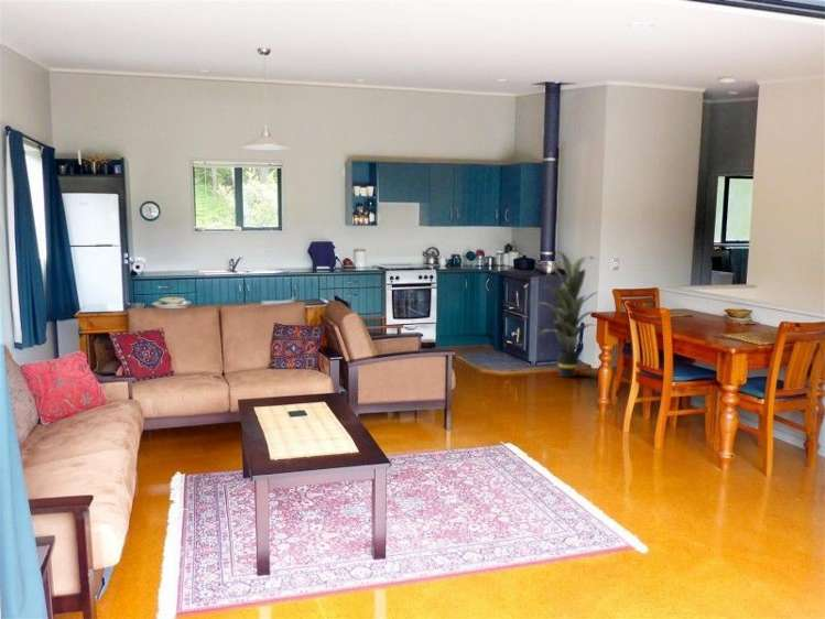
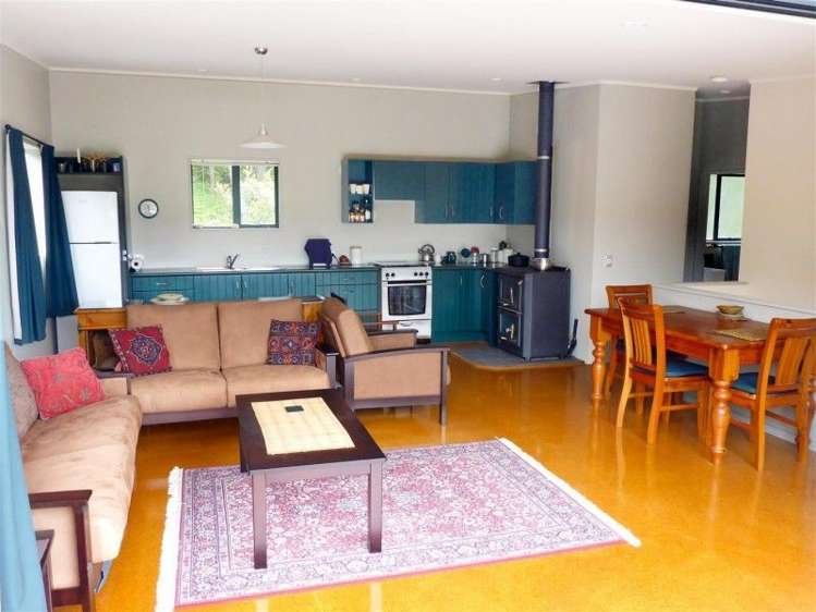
- indoor plant [531,249,598,379]
